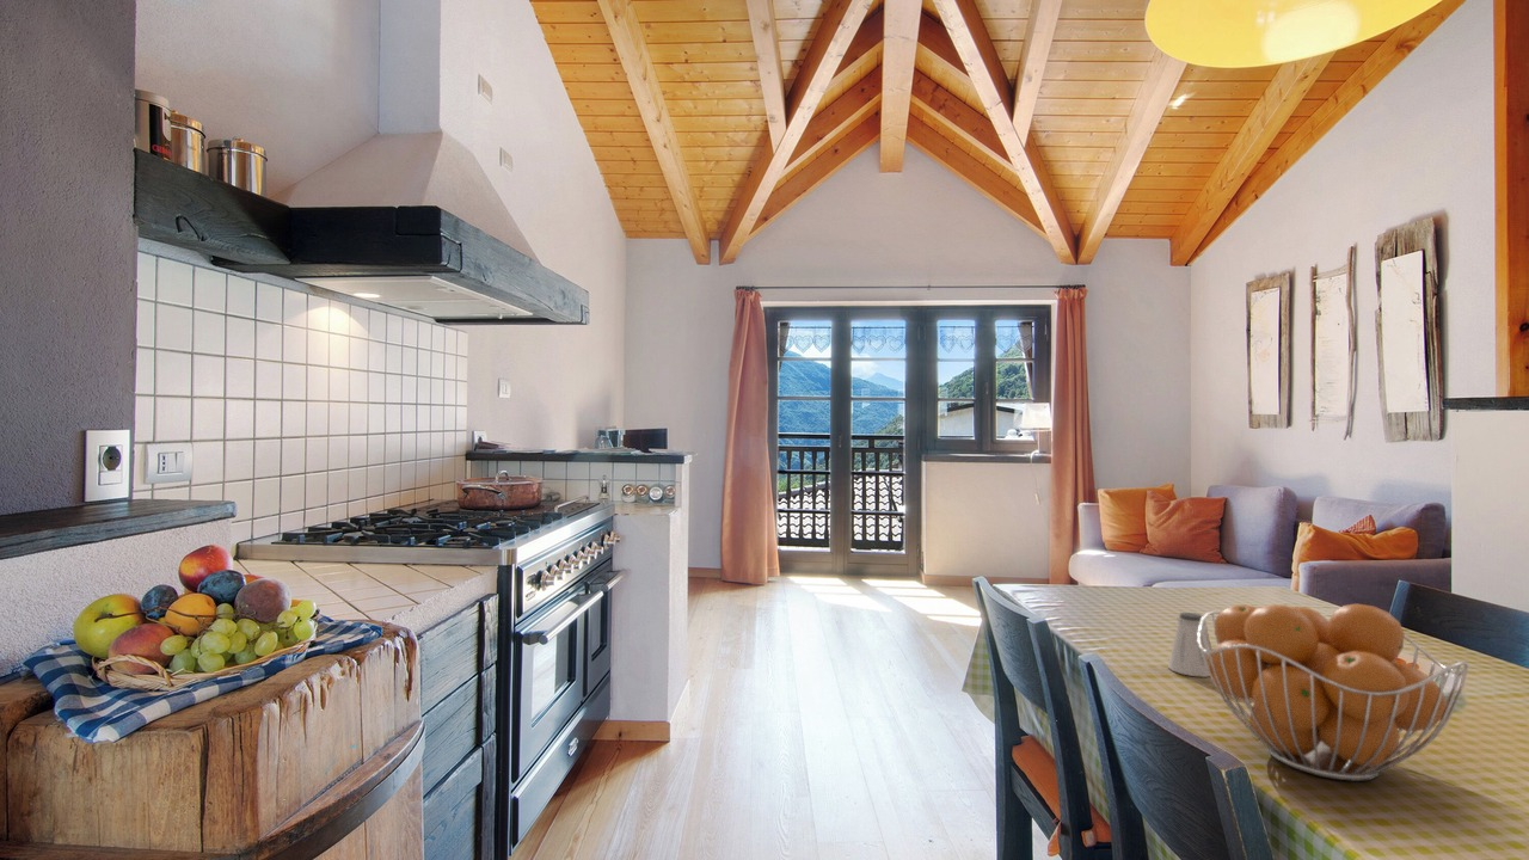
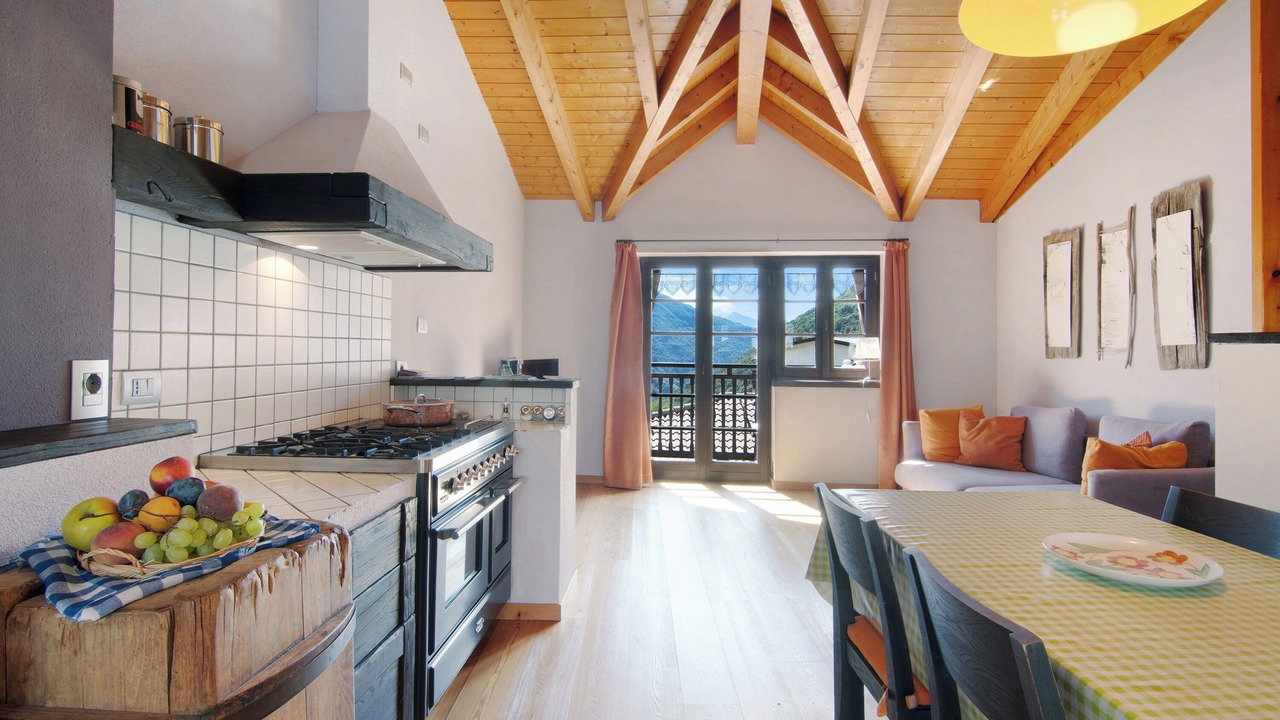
- fruit basket [1198,602,1470,782]
- saltshaker [1167,612,1210,678]
